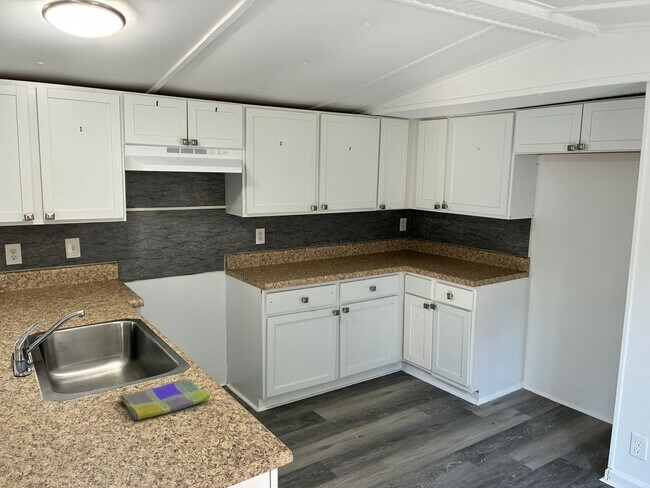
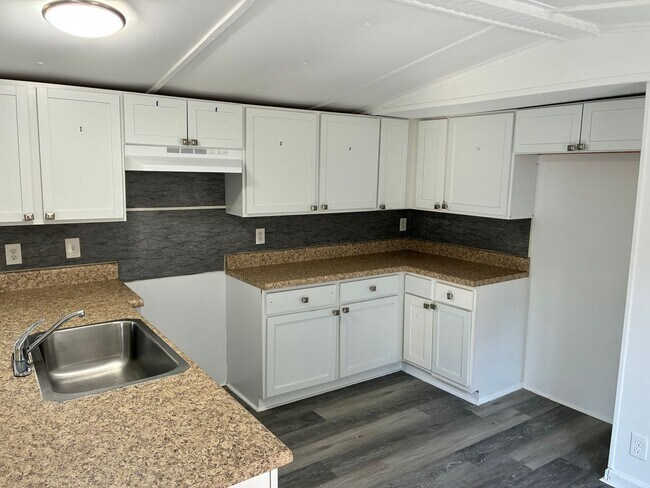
- dish towel [117,378,211,421]
